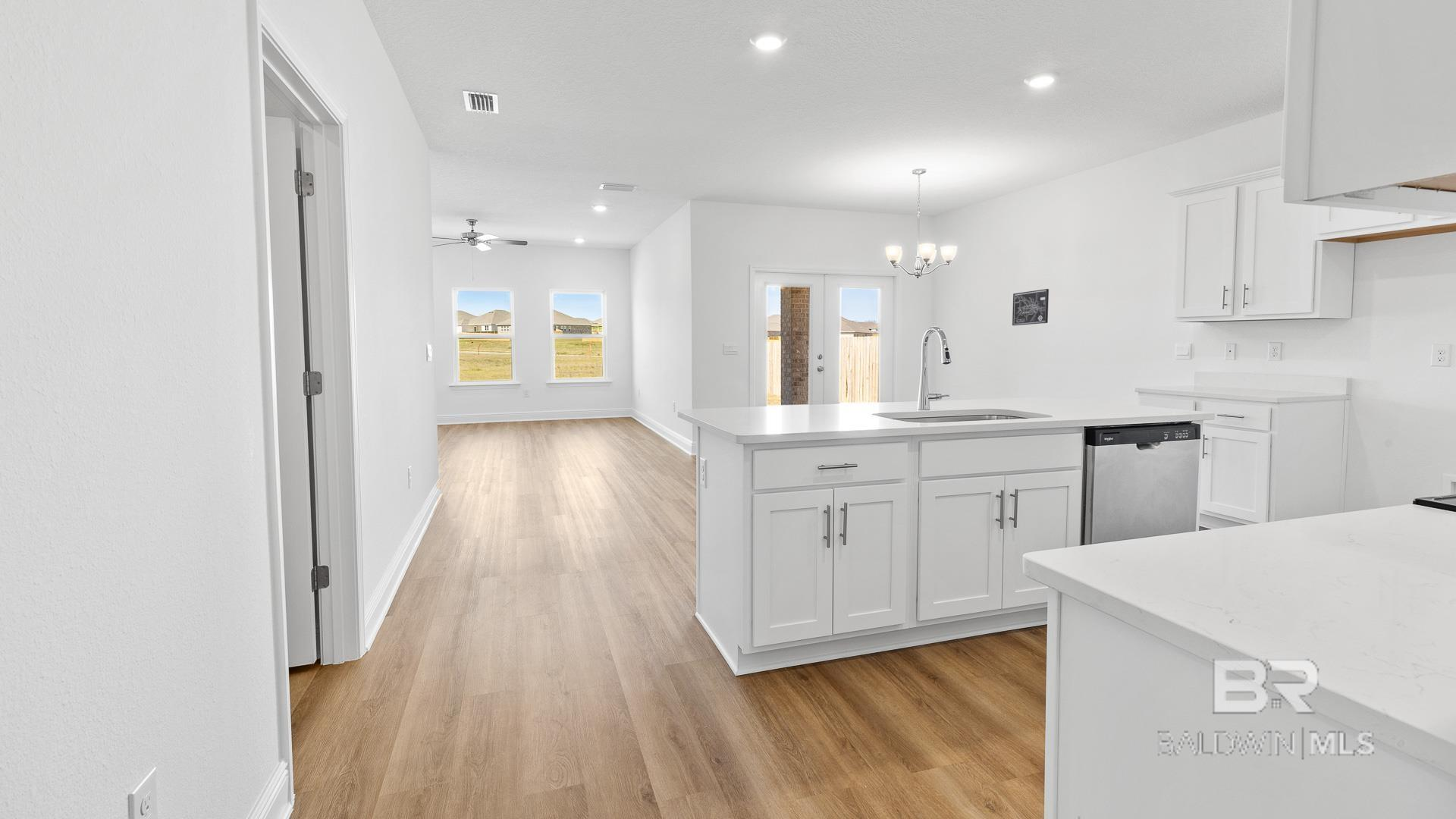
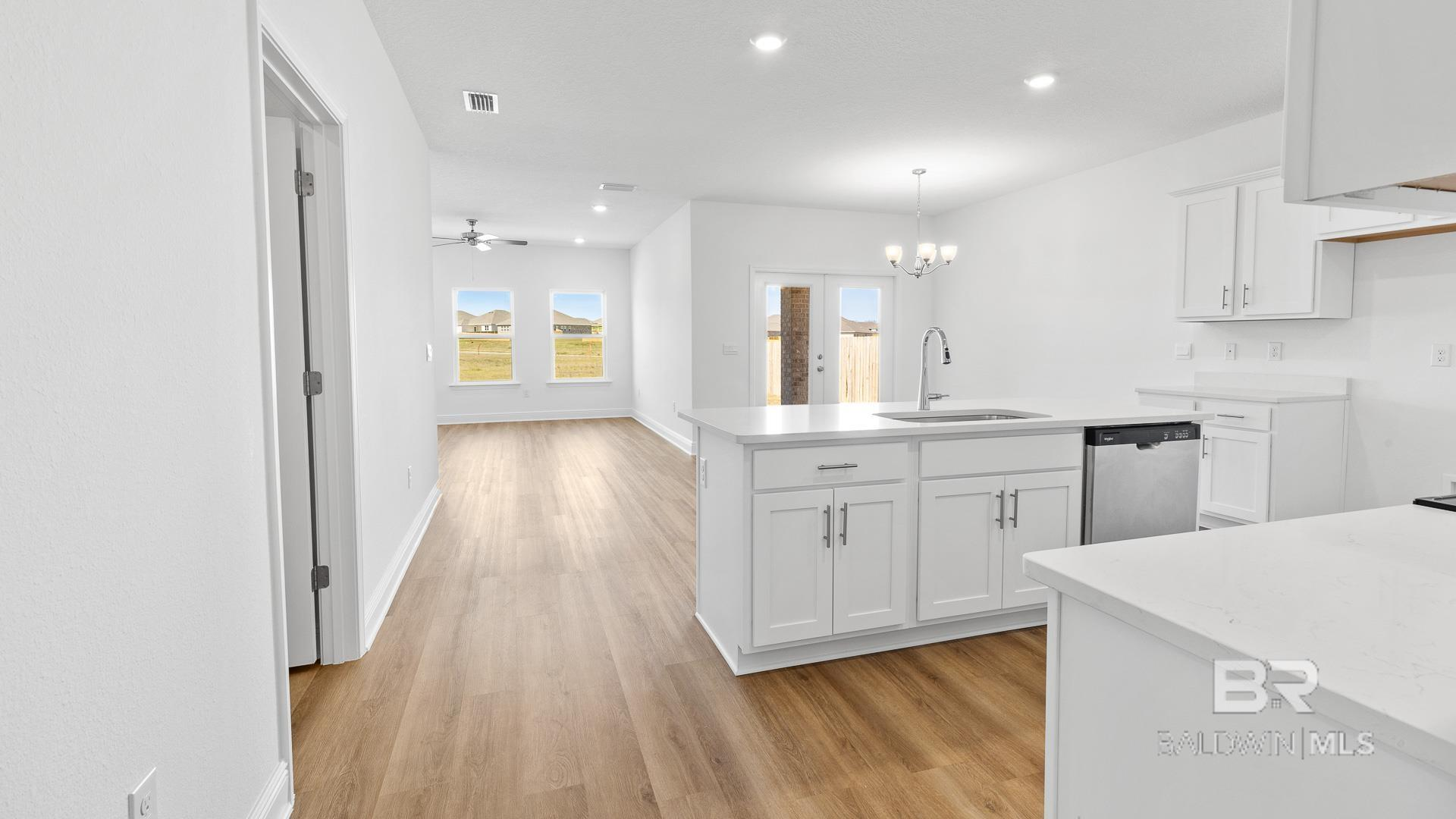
- wall art [1012,288,1050,326]
